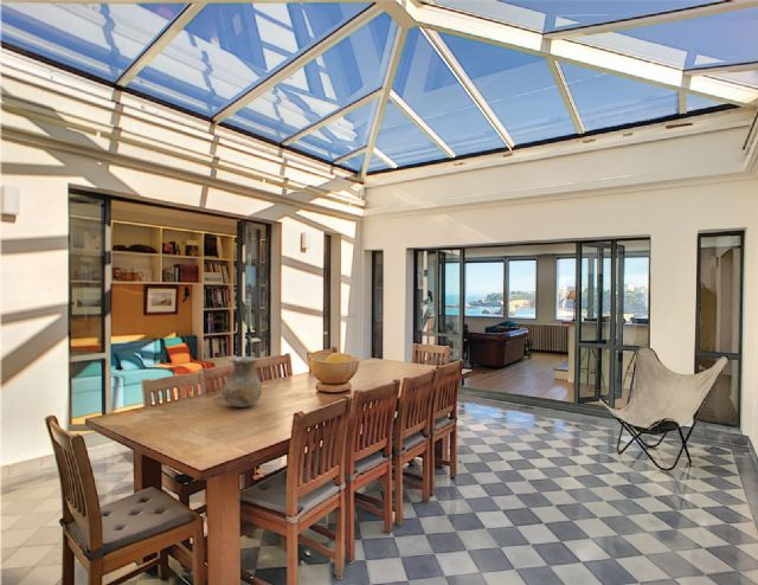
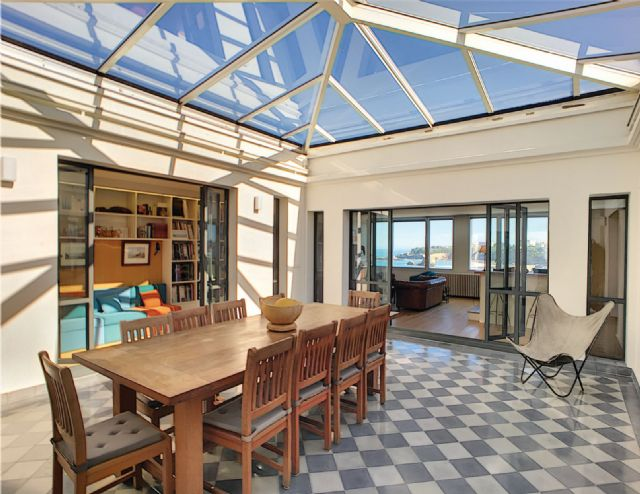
- vase [221,355,263,409]
